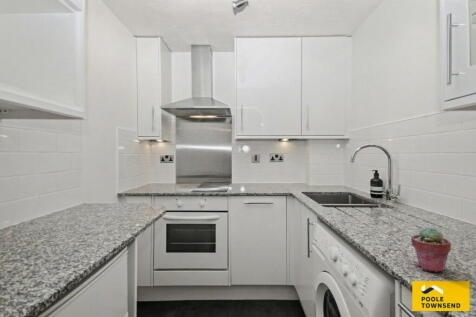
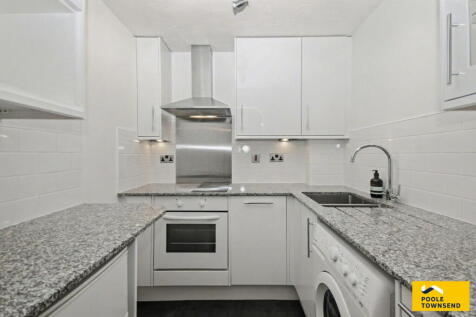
- potted succulent [410,226,452,273]
